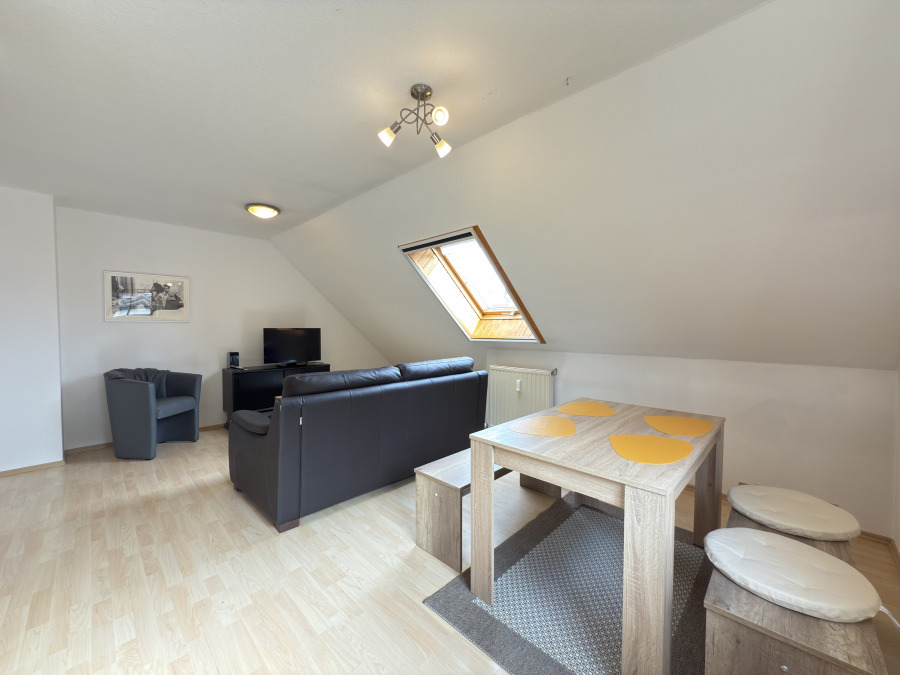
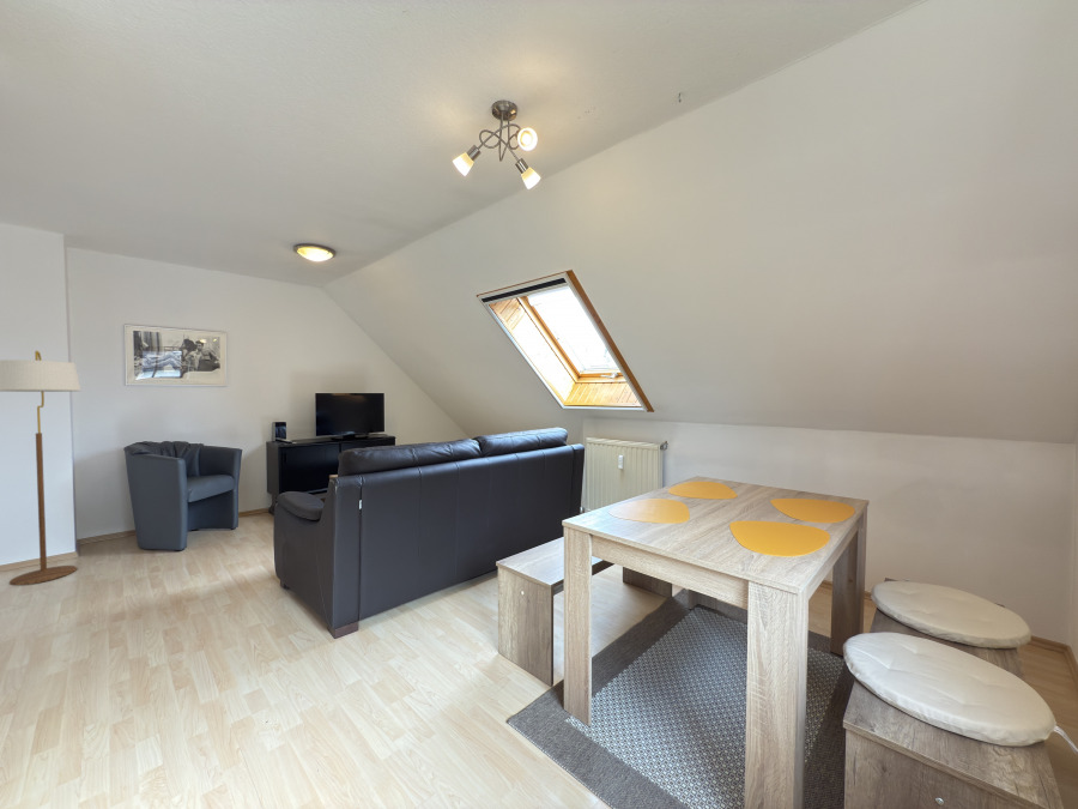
+ floor lamp [0,350,81,586]
